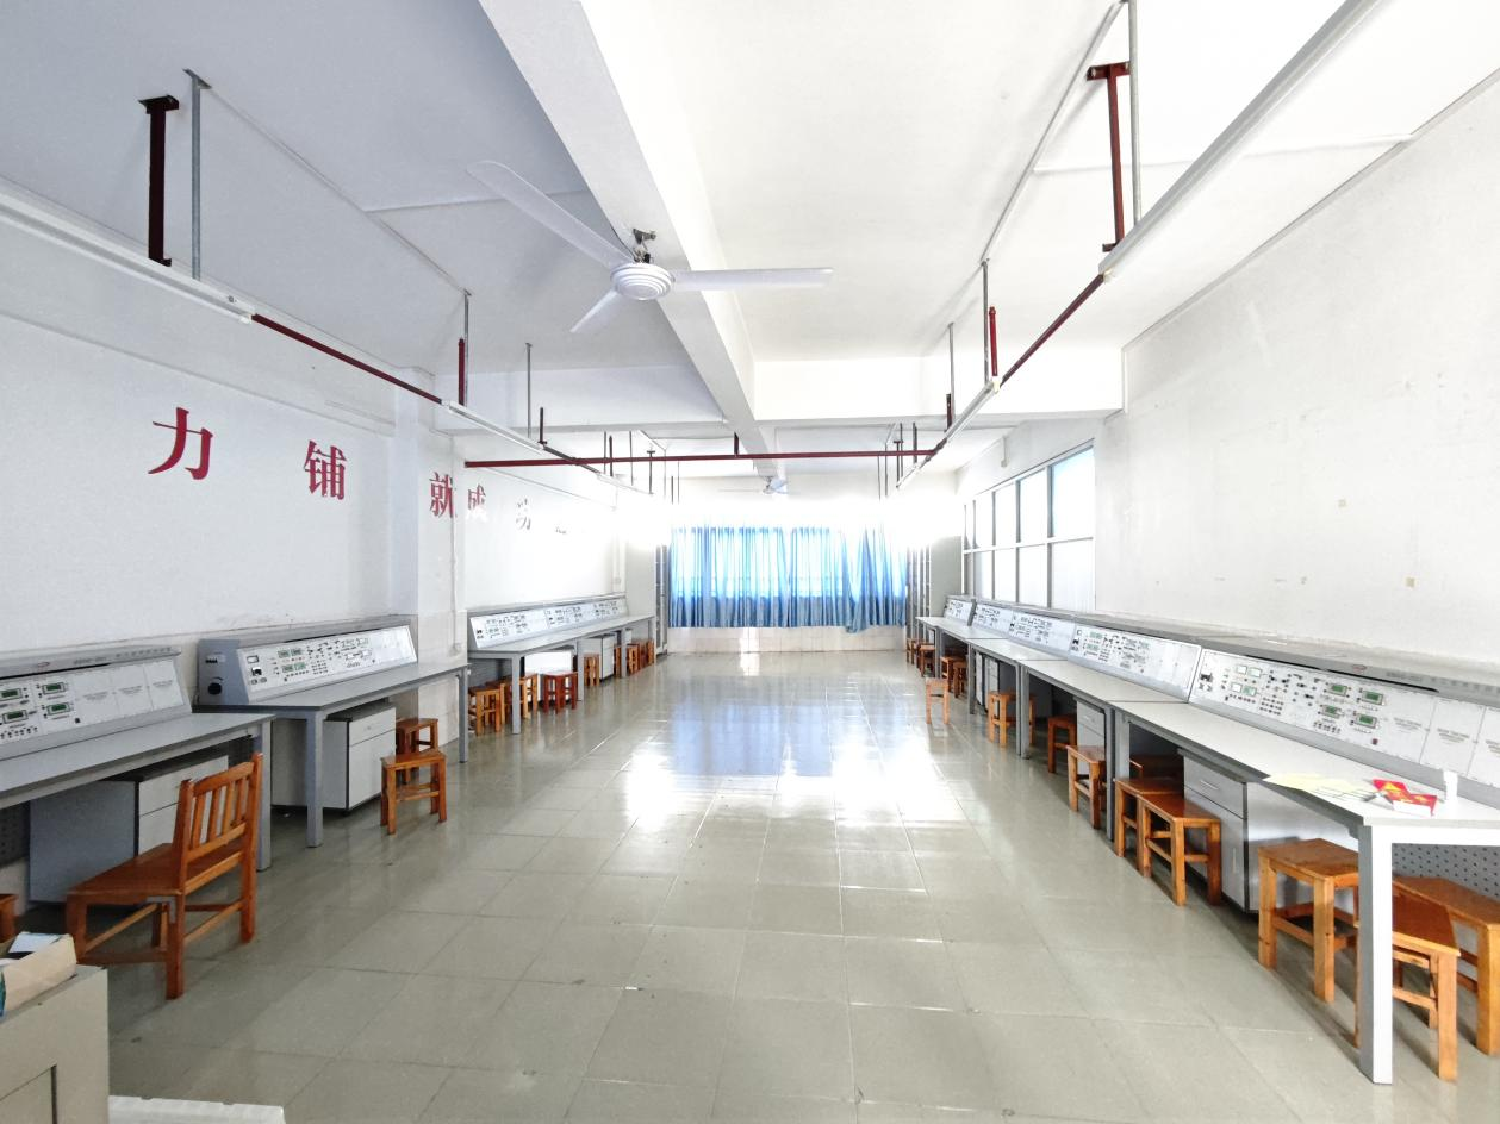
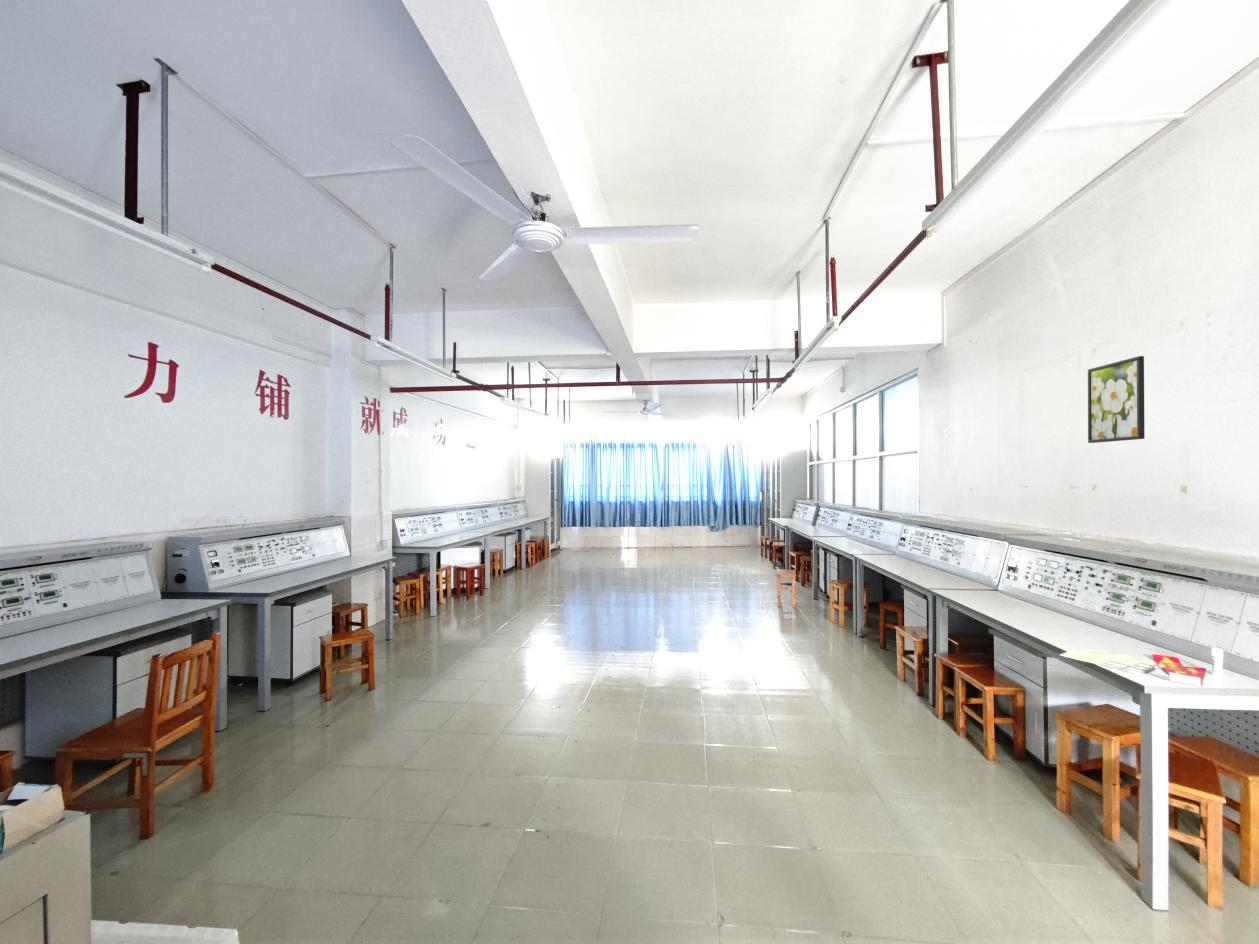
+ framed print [1087,355,1146,444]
